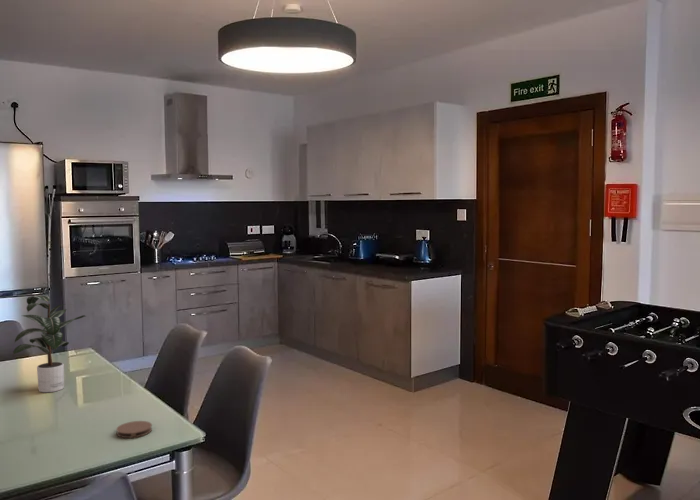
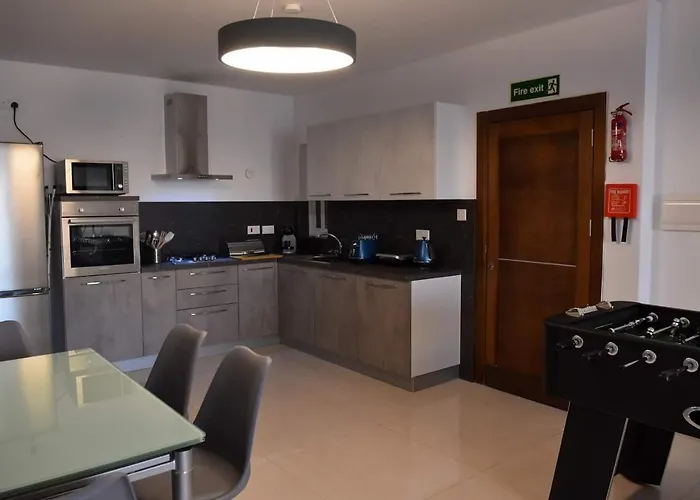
- coaster [115,420,153,439]
- potted plant [12,294,86,393]
